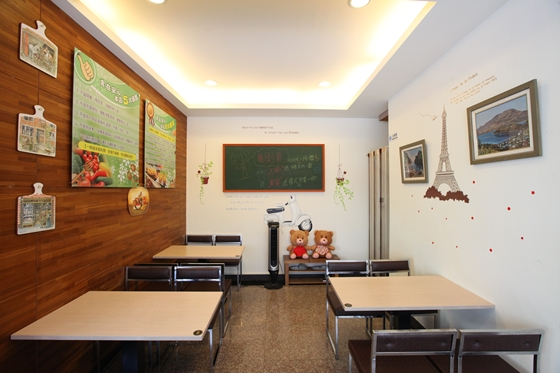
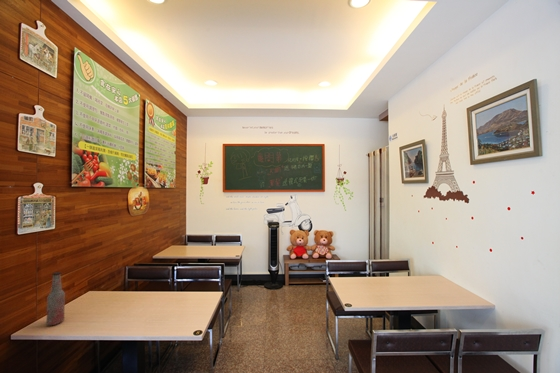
+ bottle [46,271,66,326]
